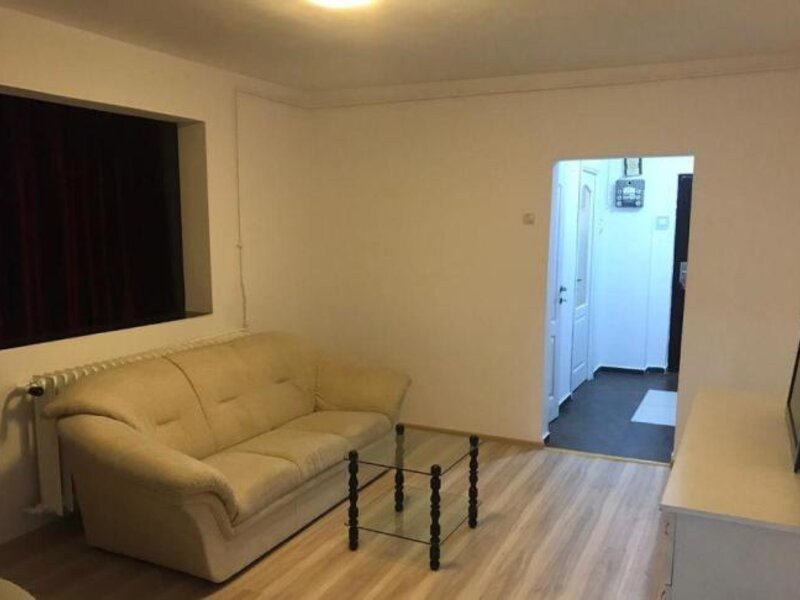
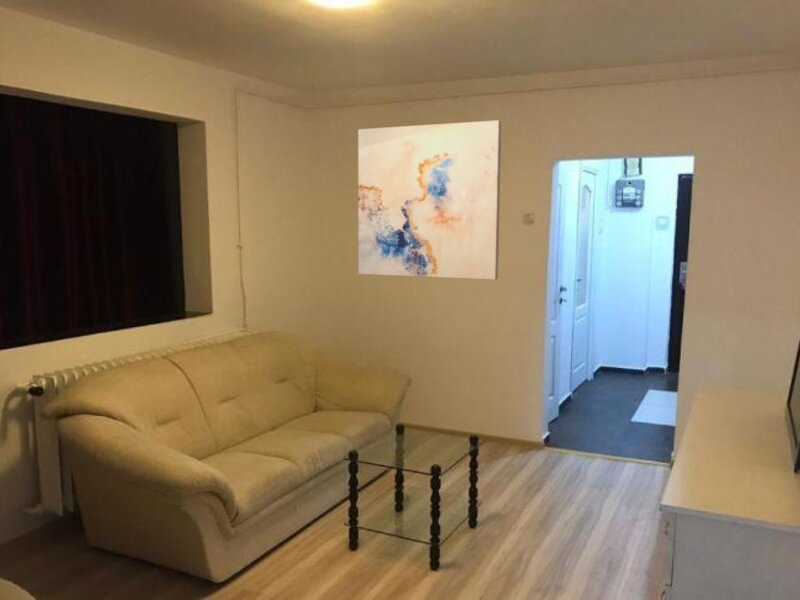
+ wall art [357,119,502,281]
